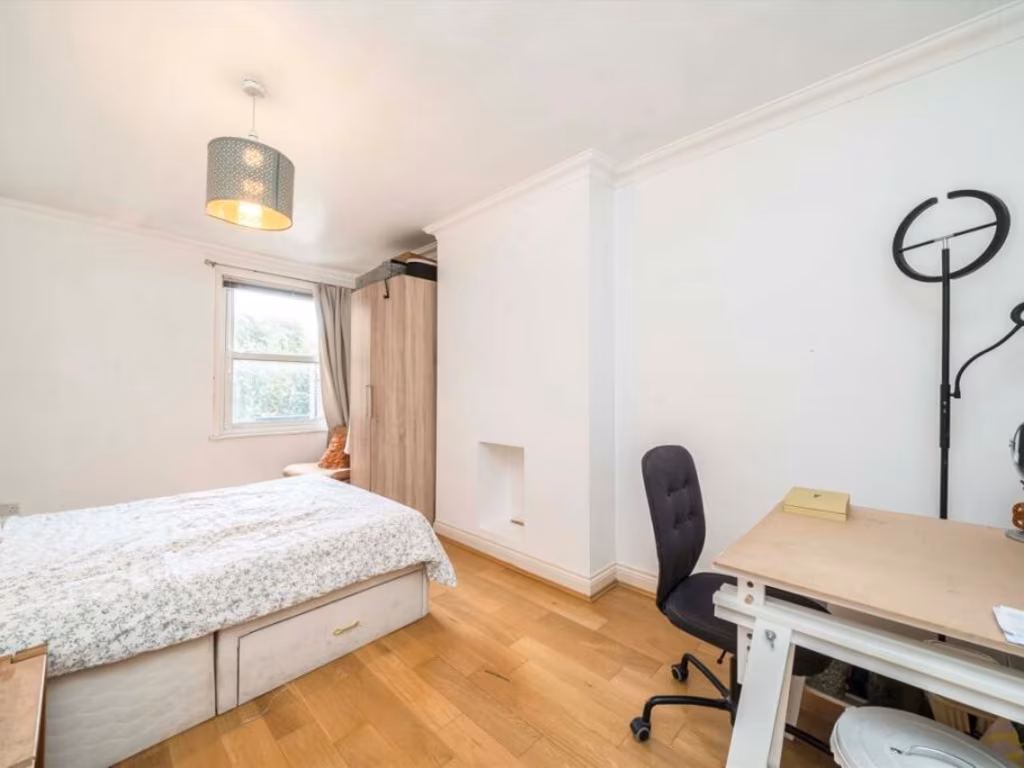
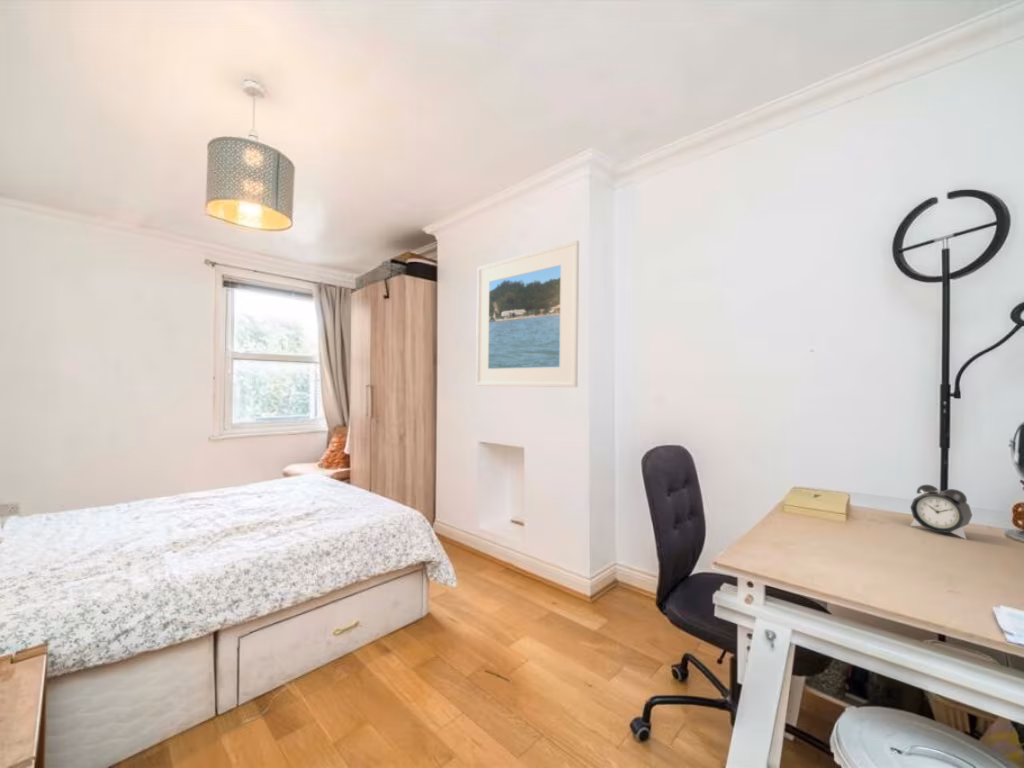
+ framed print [475,239,580,388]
+ alarm clock [909,484,973,540]
